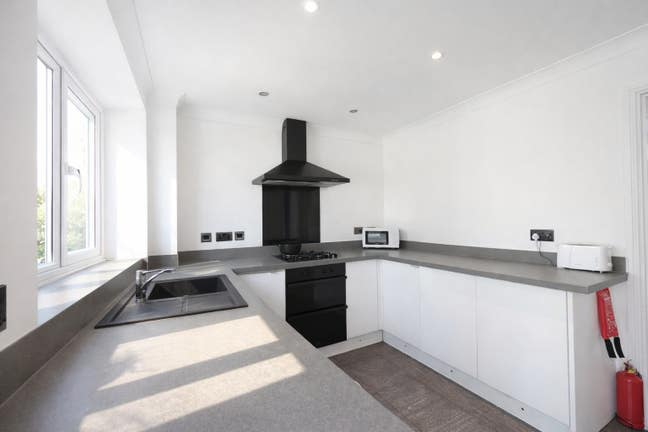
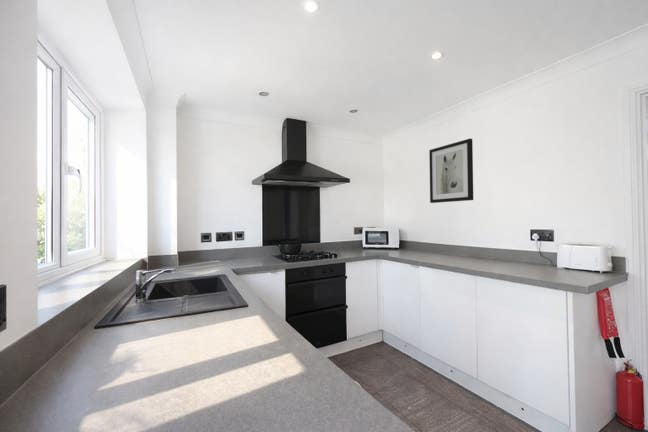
+ wall art [428,138,474,204]
